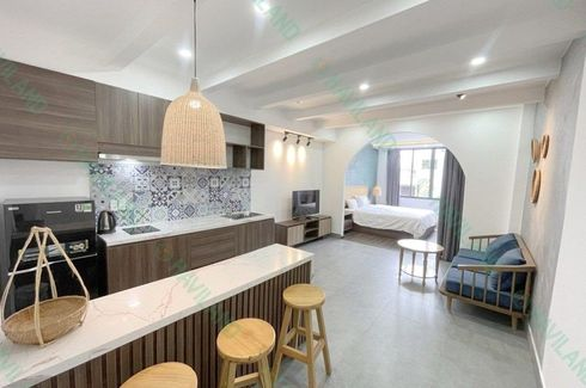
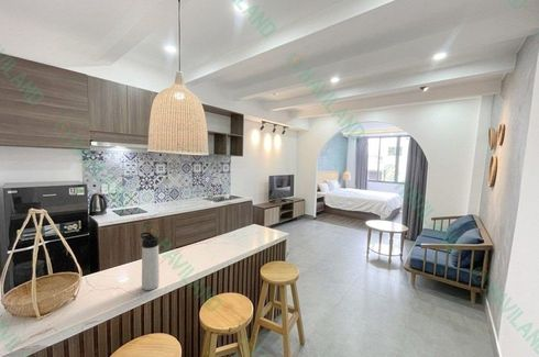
+ thermos bottle [140,232,161,291]
